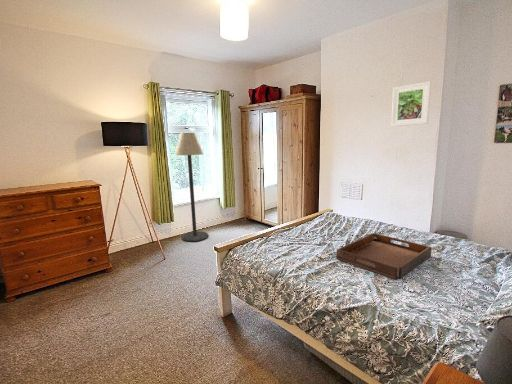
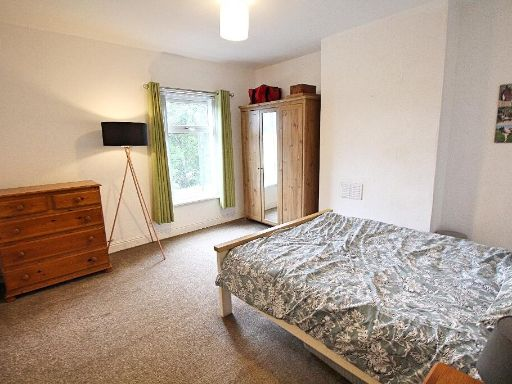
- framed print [390,80,432,127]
- floor lamp [174,132,209,242]
- serving tray [336,232,433,280]
